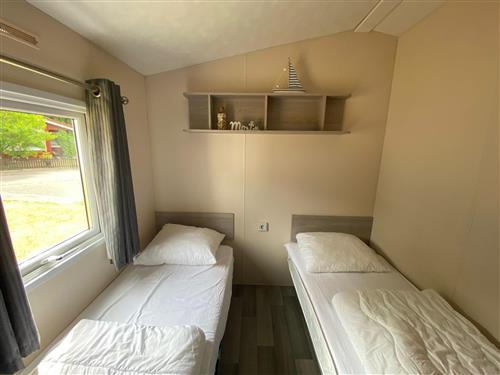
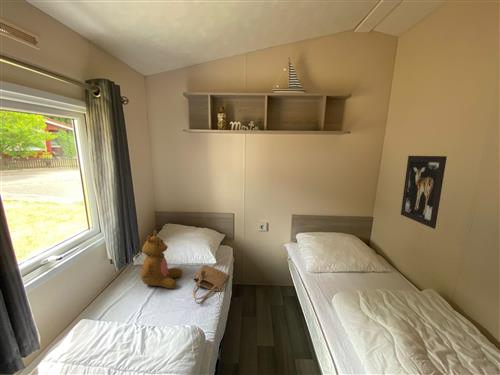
+ teddy bear [140,230,183,290]
+ tote bag [192,264,229,305]
+ wall art [400,155,448,230]
